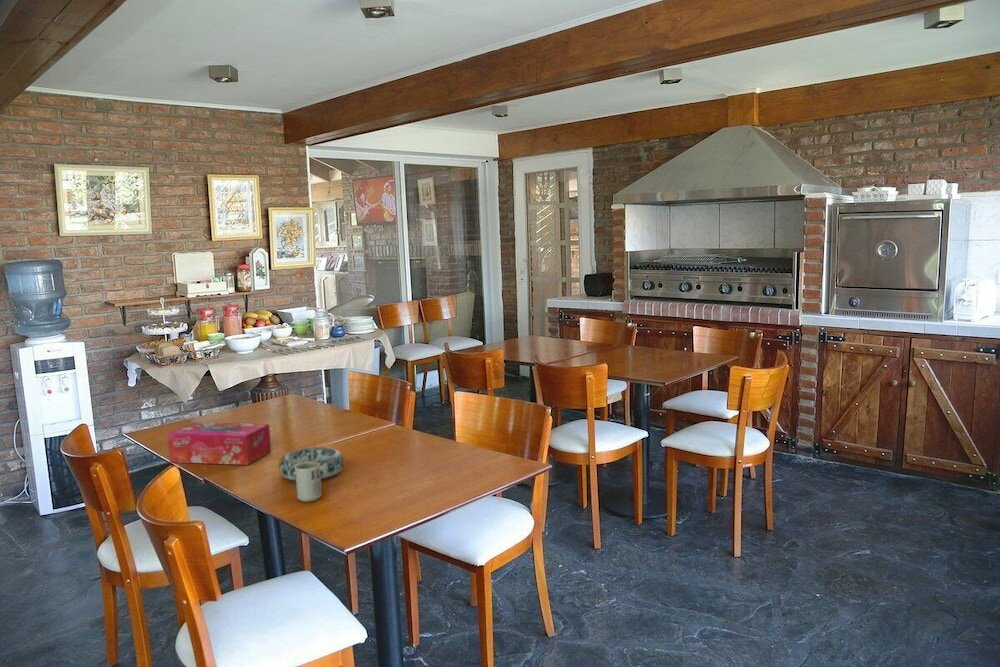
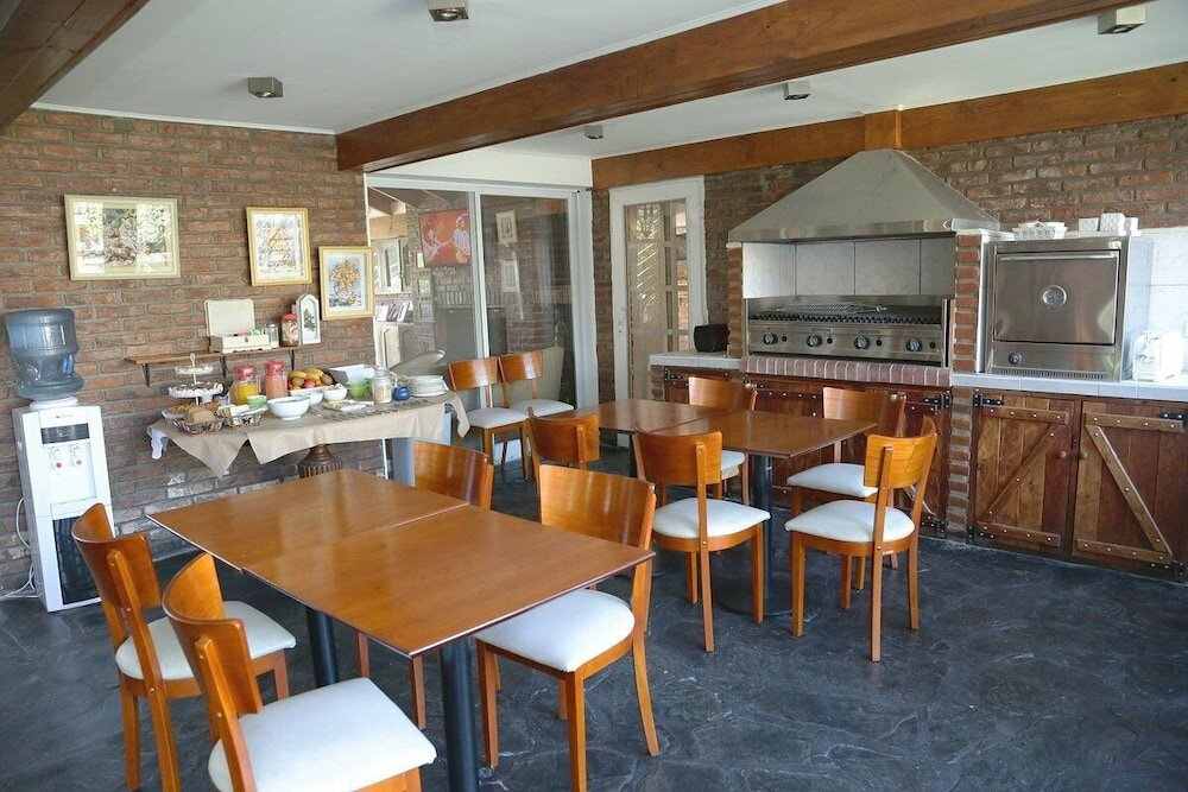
- cup [295,462,323,503]
- tissue box [167,422,272,466]
- decorative bowl [278,446,345,482]
